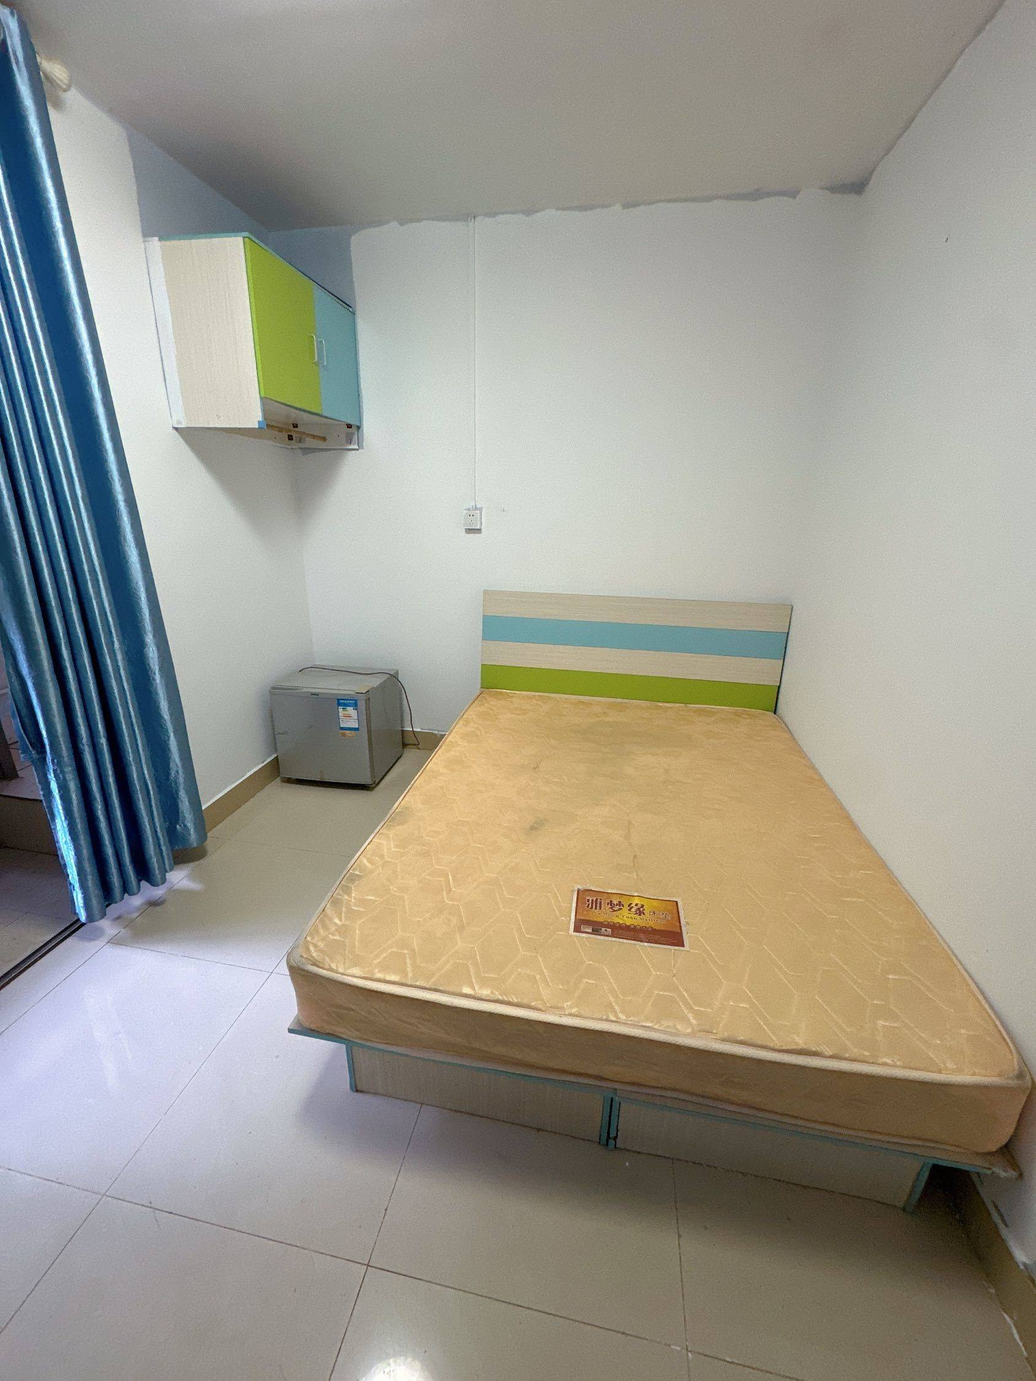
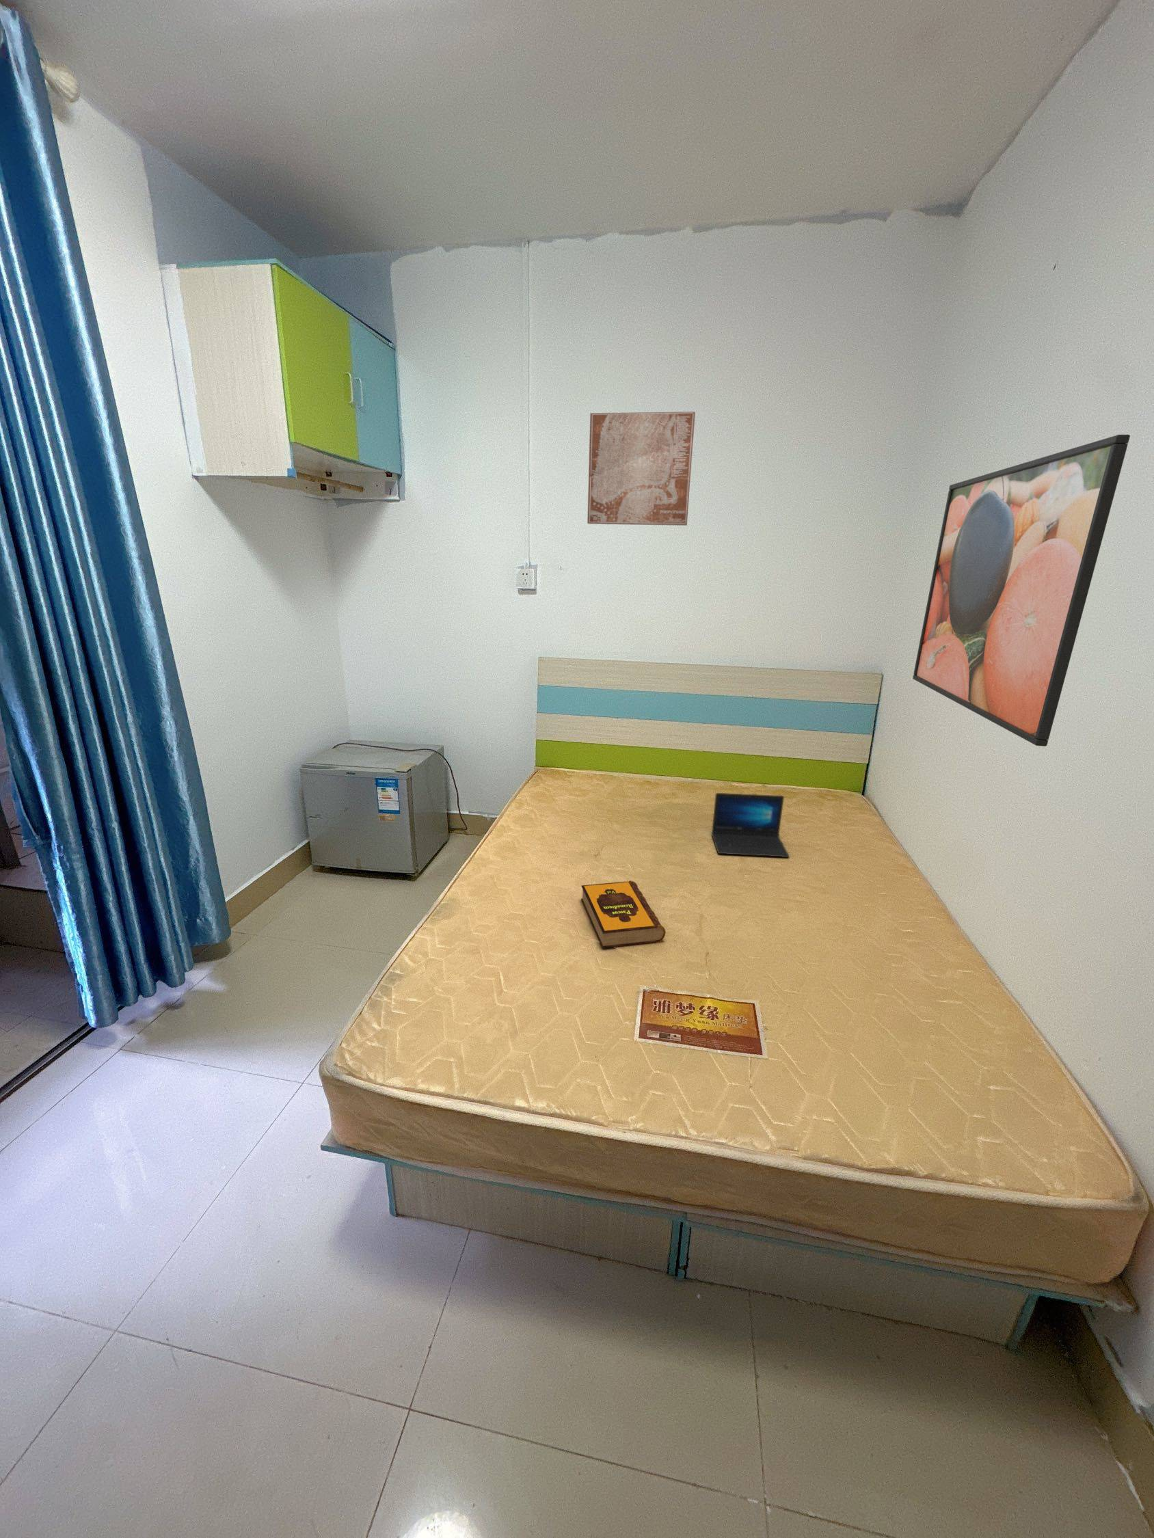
+ wall art [587,411,696,526]
+ laptop [712,793,789,858]
+ hardback book [581,880,667,949]
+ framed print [912,434,1131,747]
